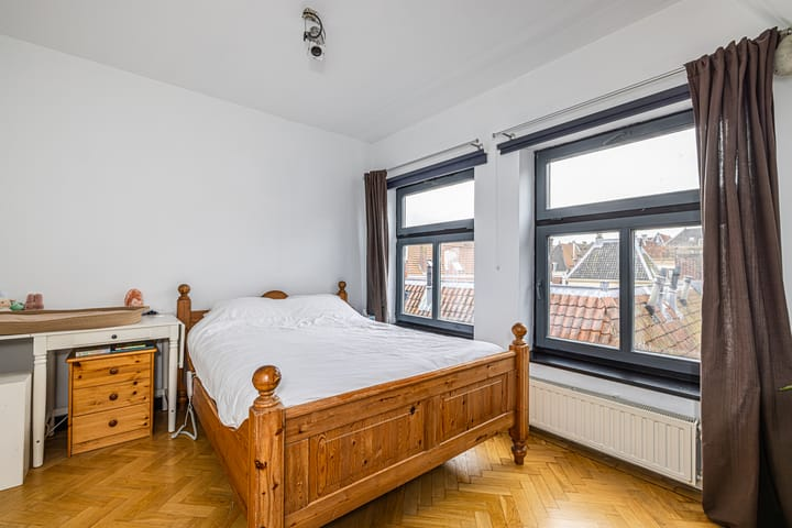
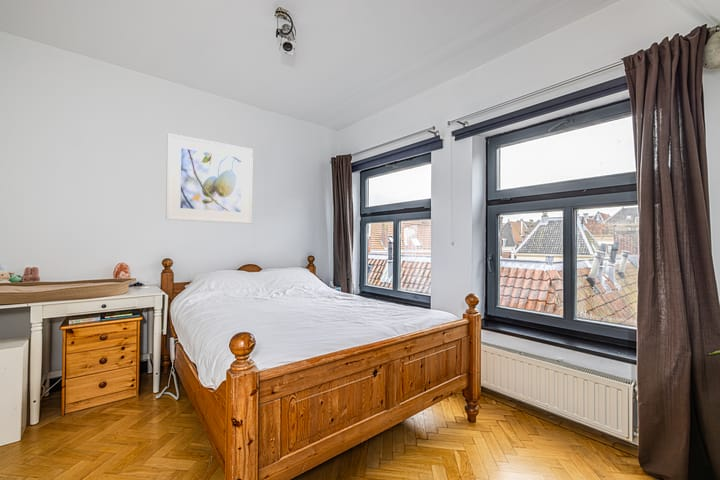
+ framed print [165,132,254,225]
